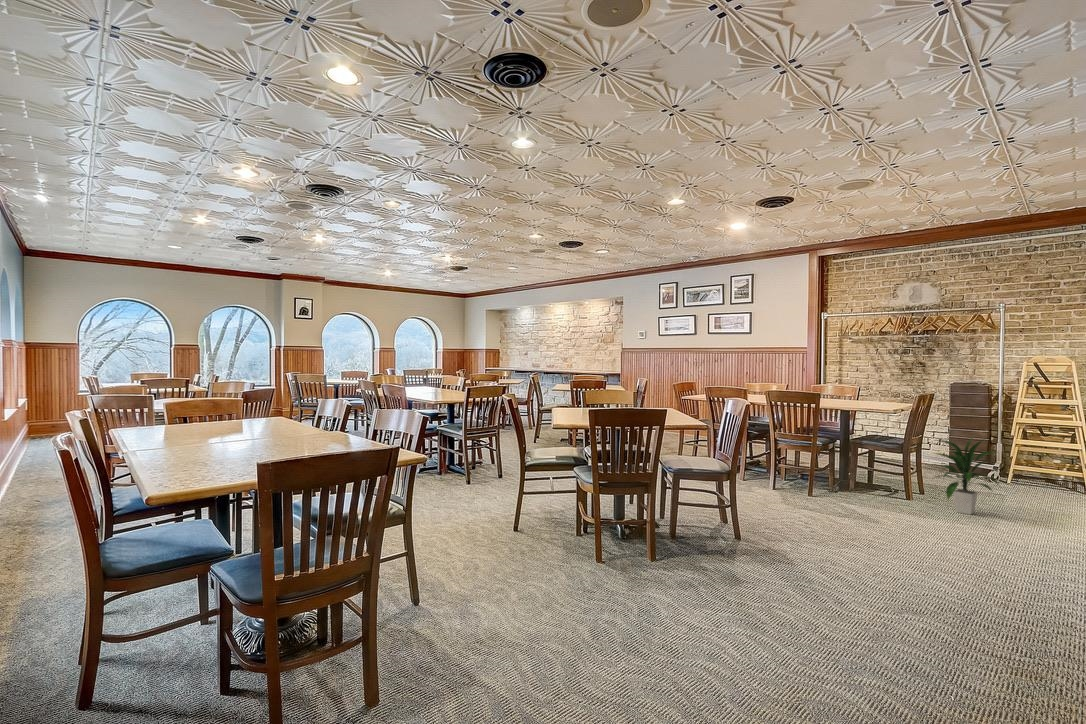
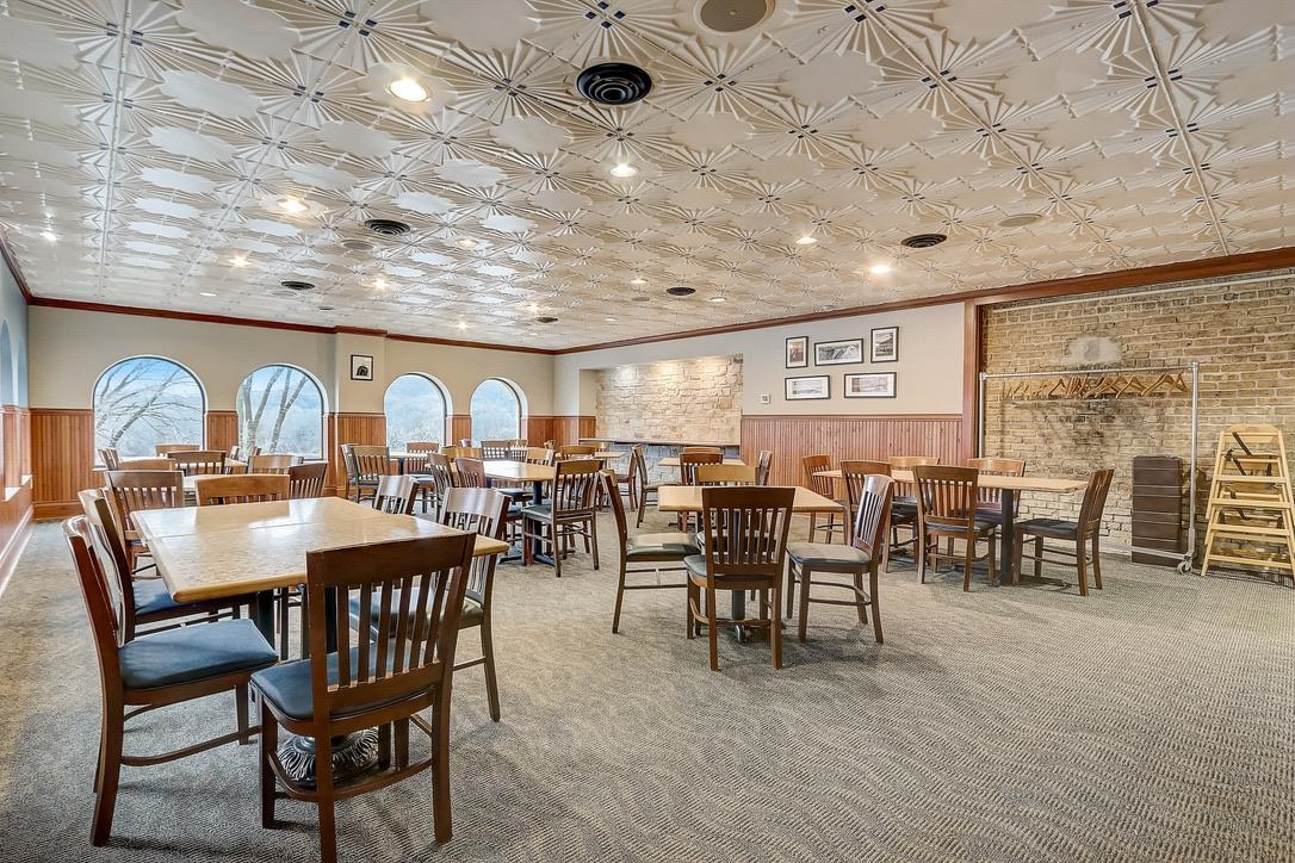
- indoor plant [931,435,1005,516]
